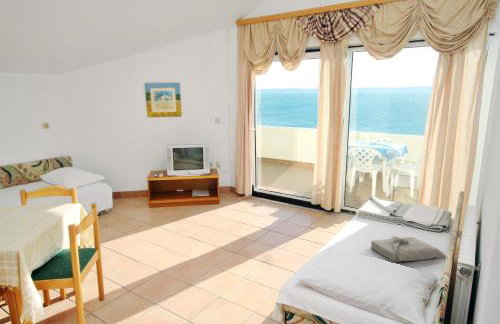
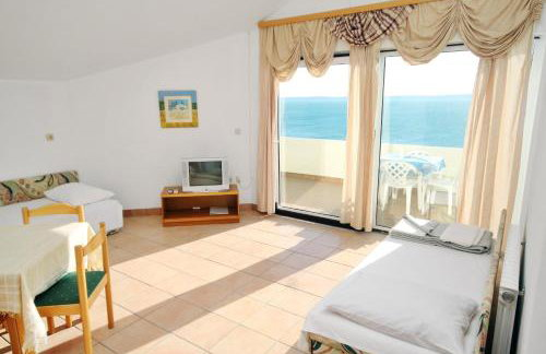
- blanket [370,235,447,263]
